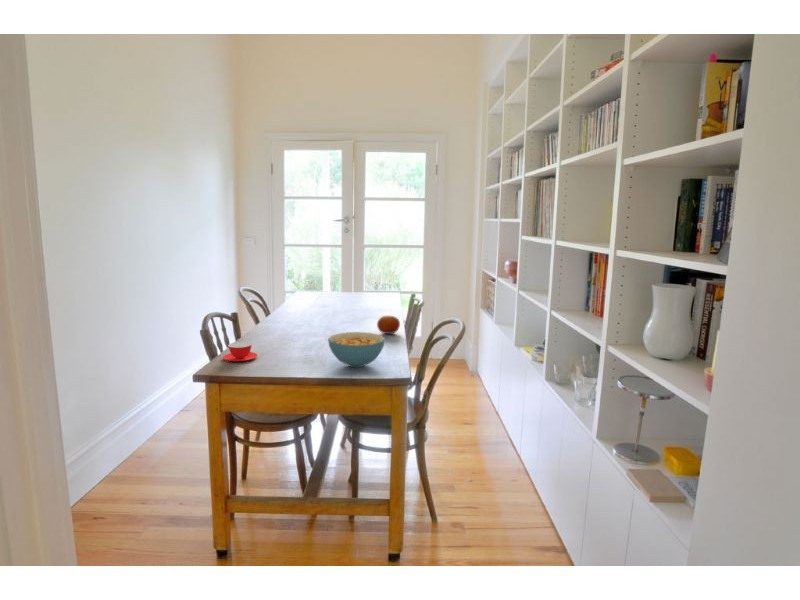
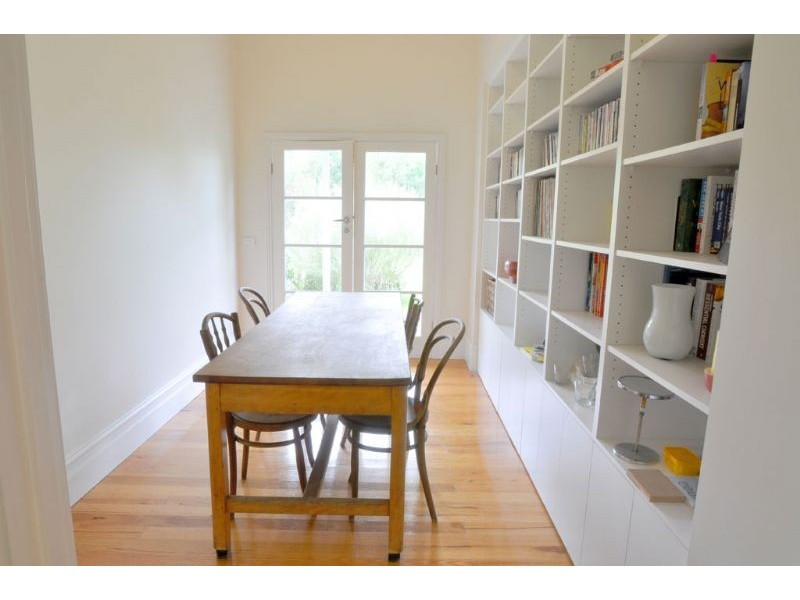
- fruit [376,315,401,335]
- teacup [222,341,258,362]
- cereal bowl [327,331,386,368]
